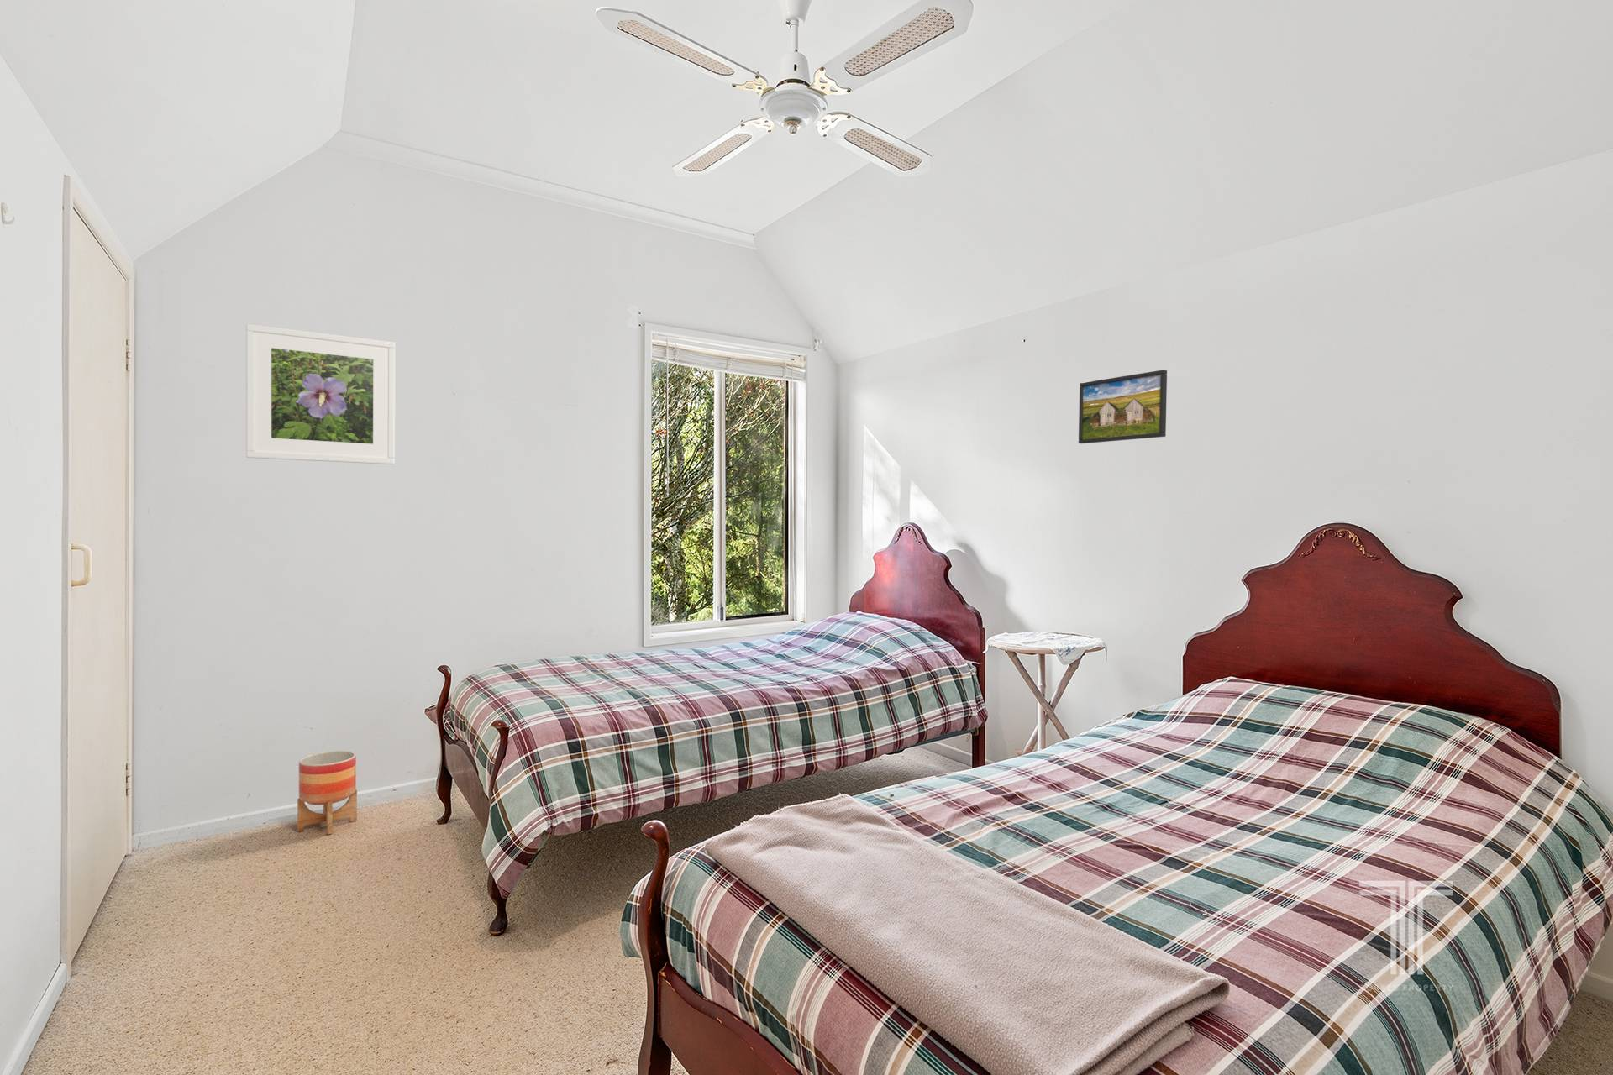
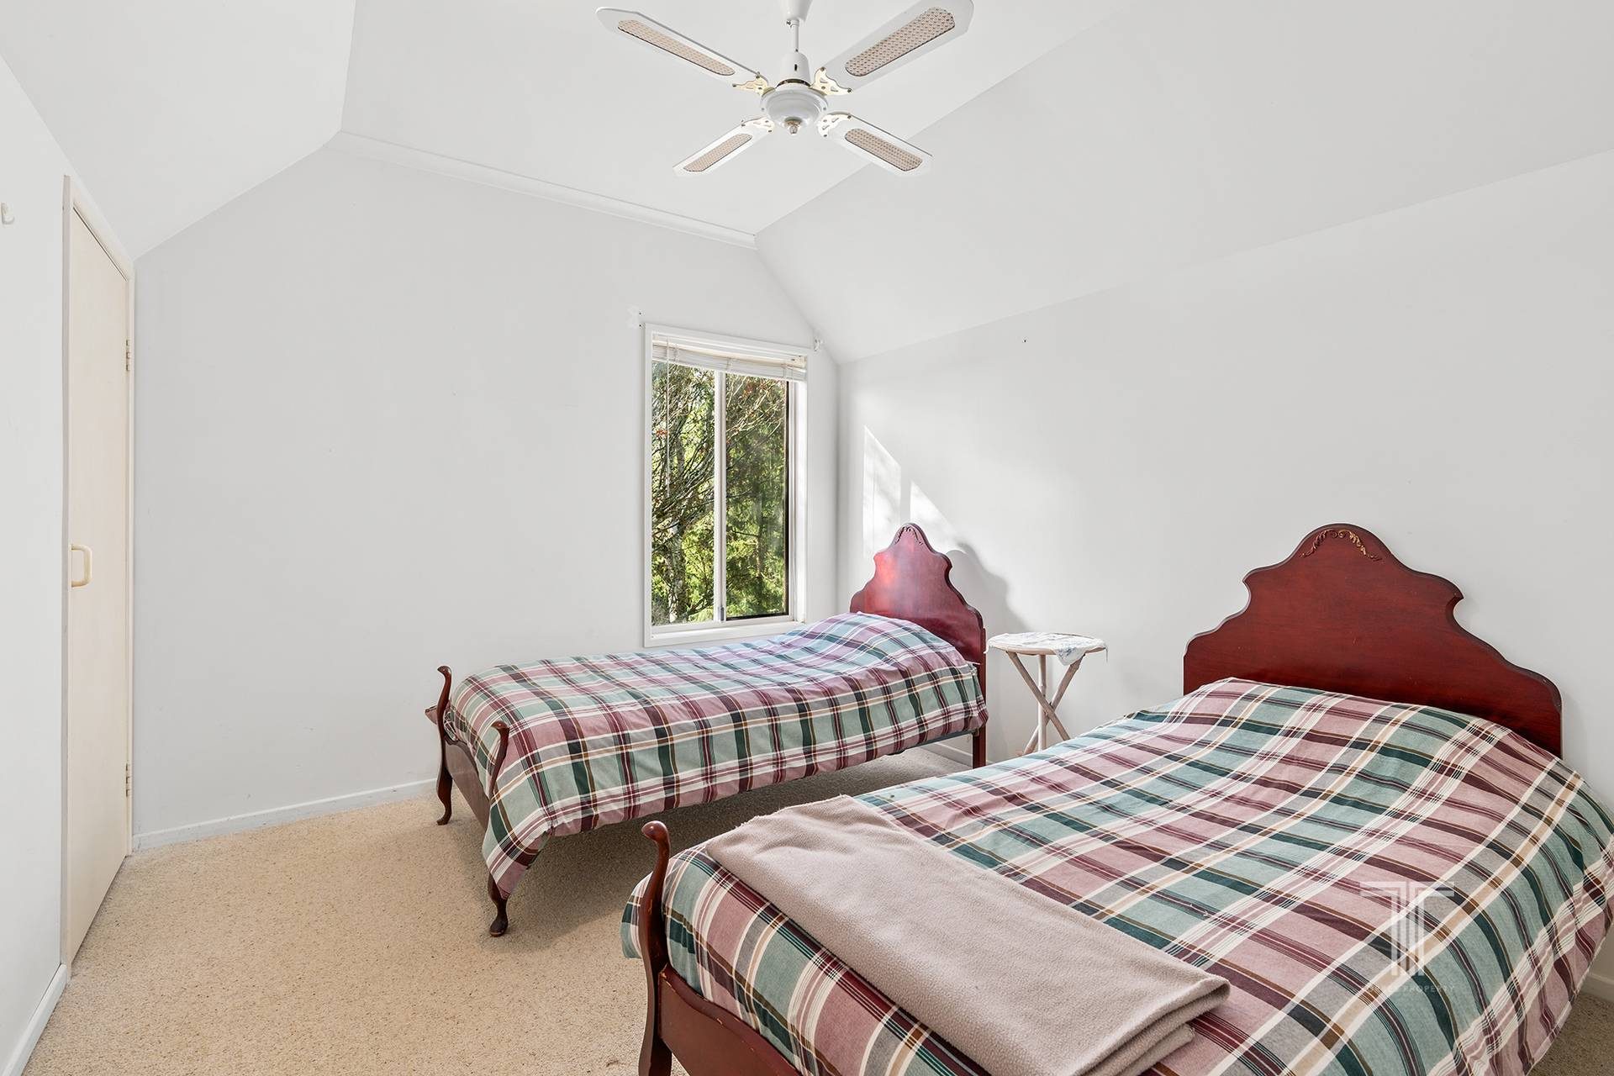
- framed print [245,323,396,466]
- planter [296,750,358,835]
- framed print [1078,368,1168,444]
